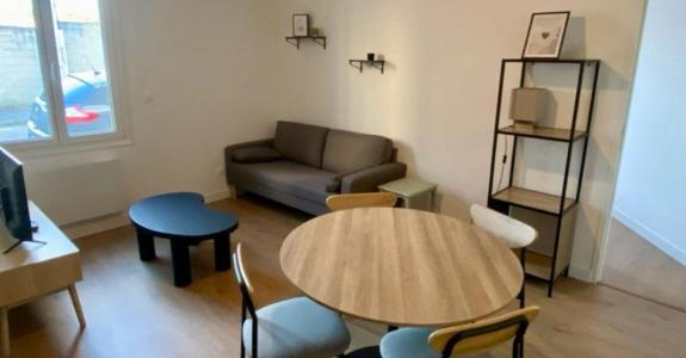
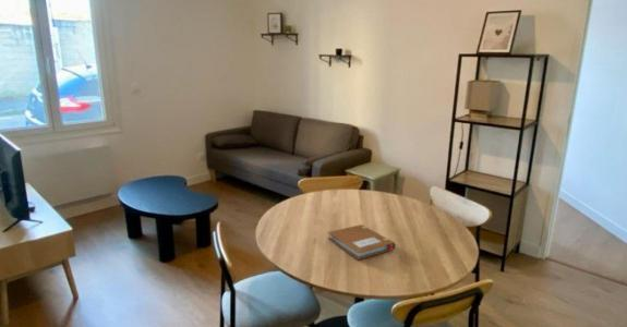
+ notebook [326,223,397,261]
